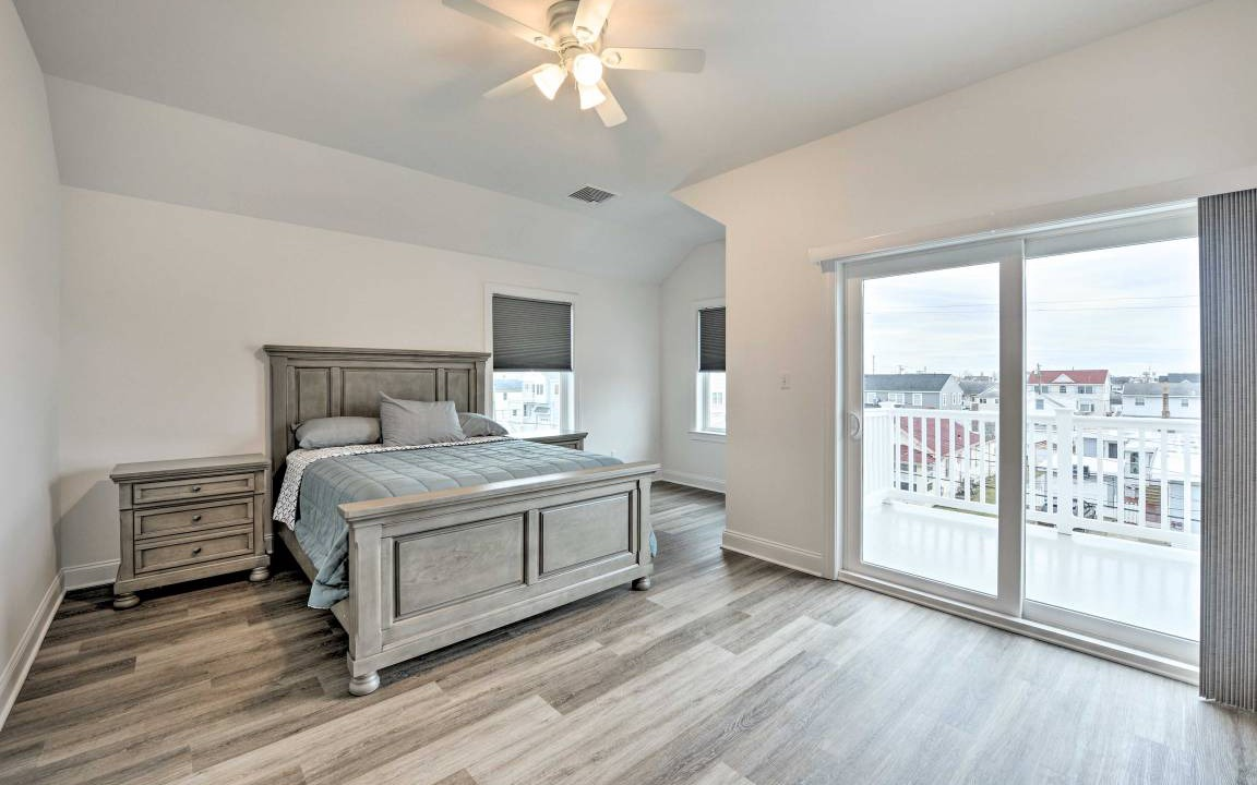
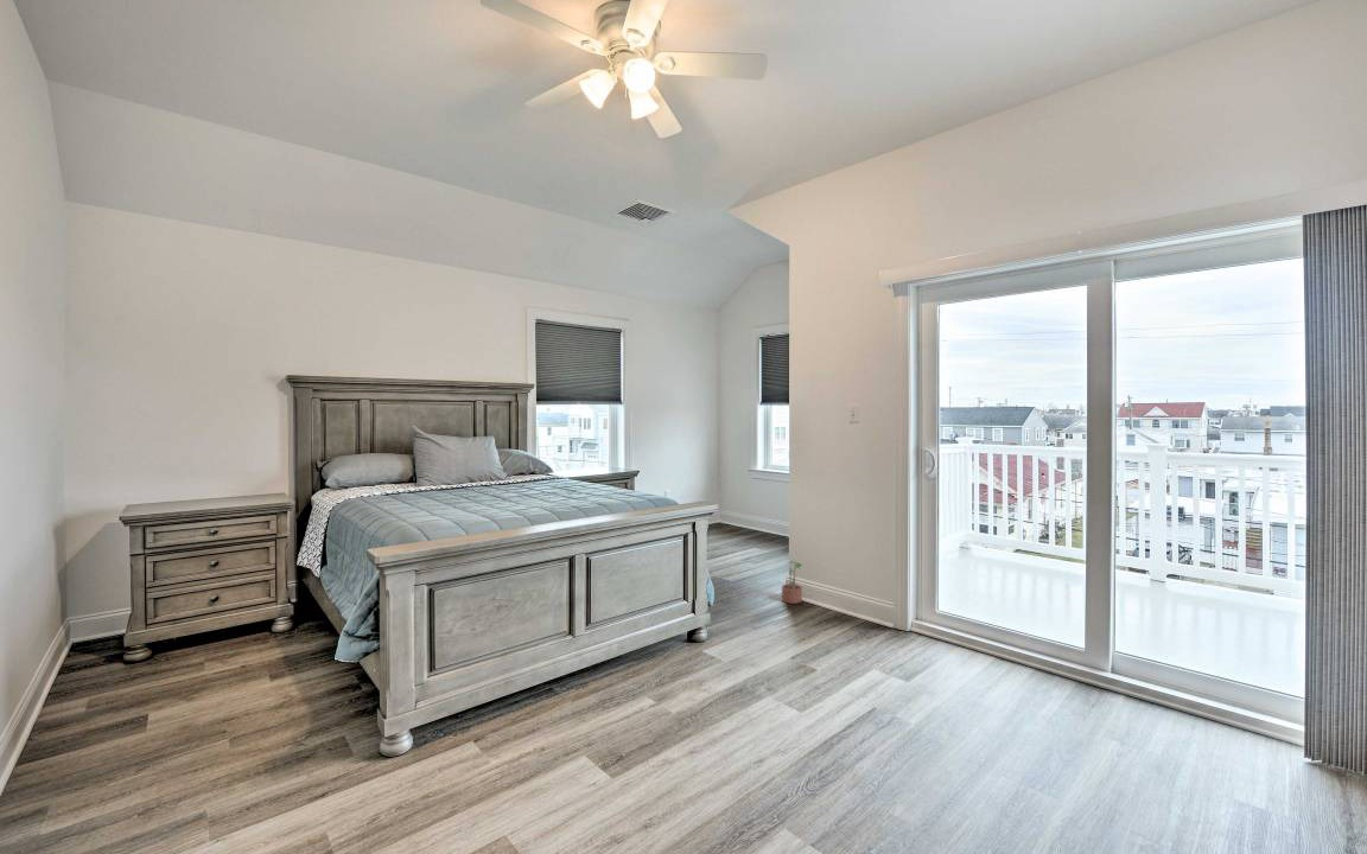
+ potted plant [781,560,803,605]
